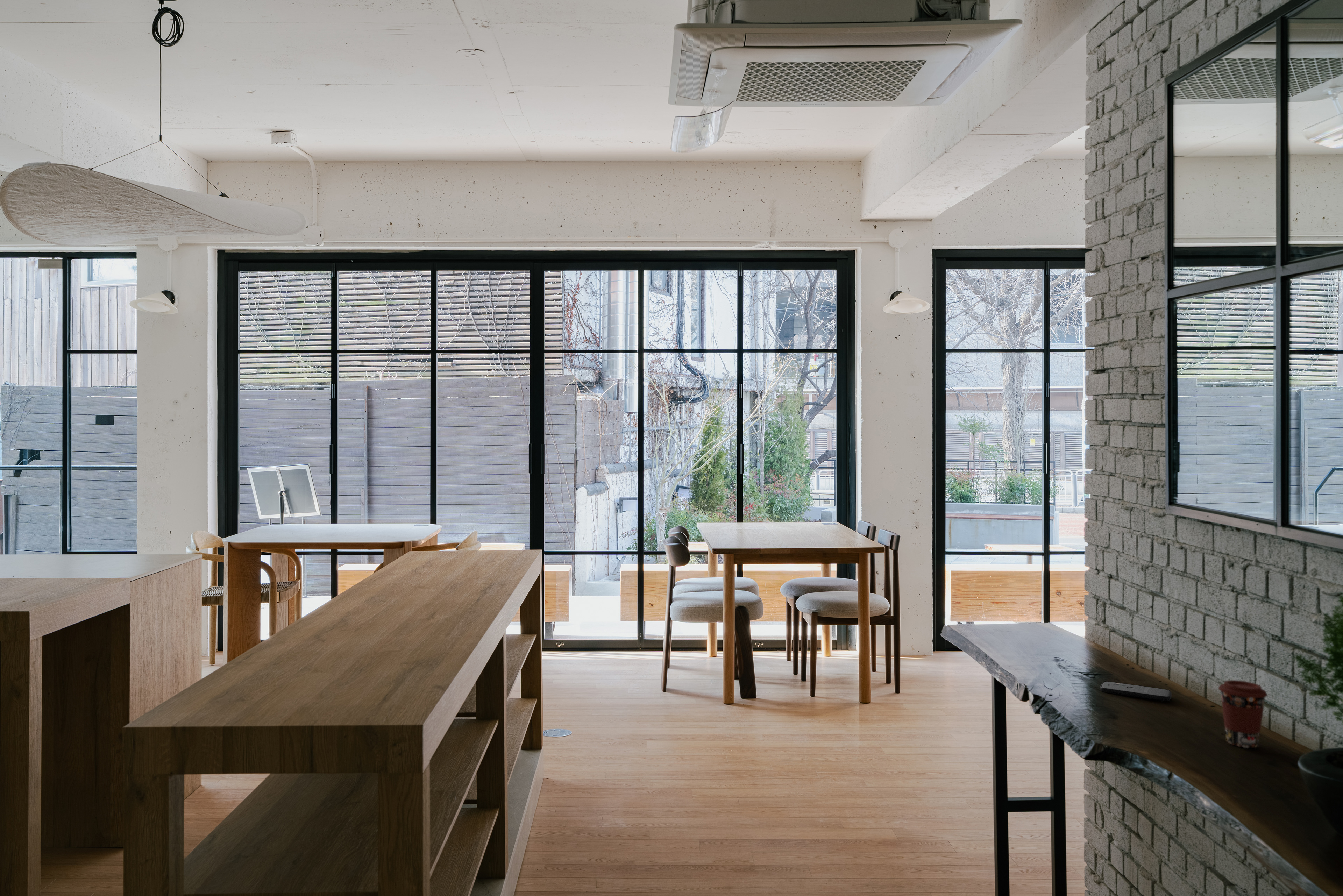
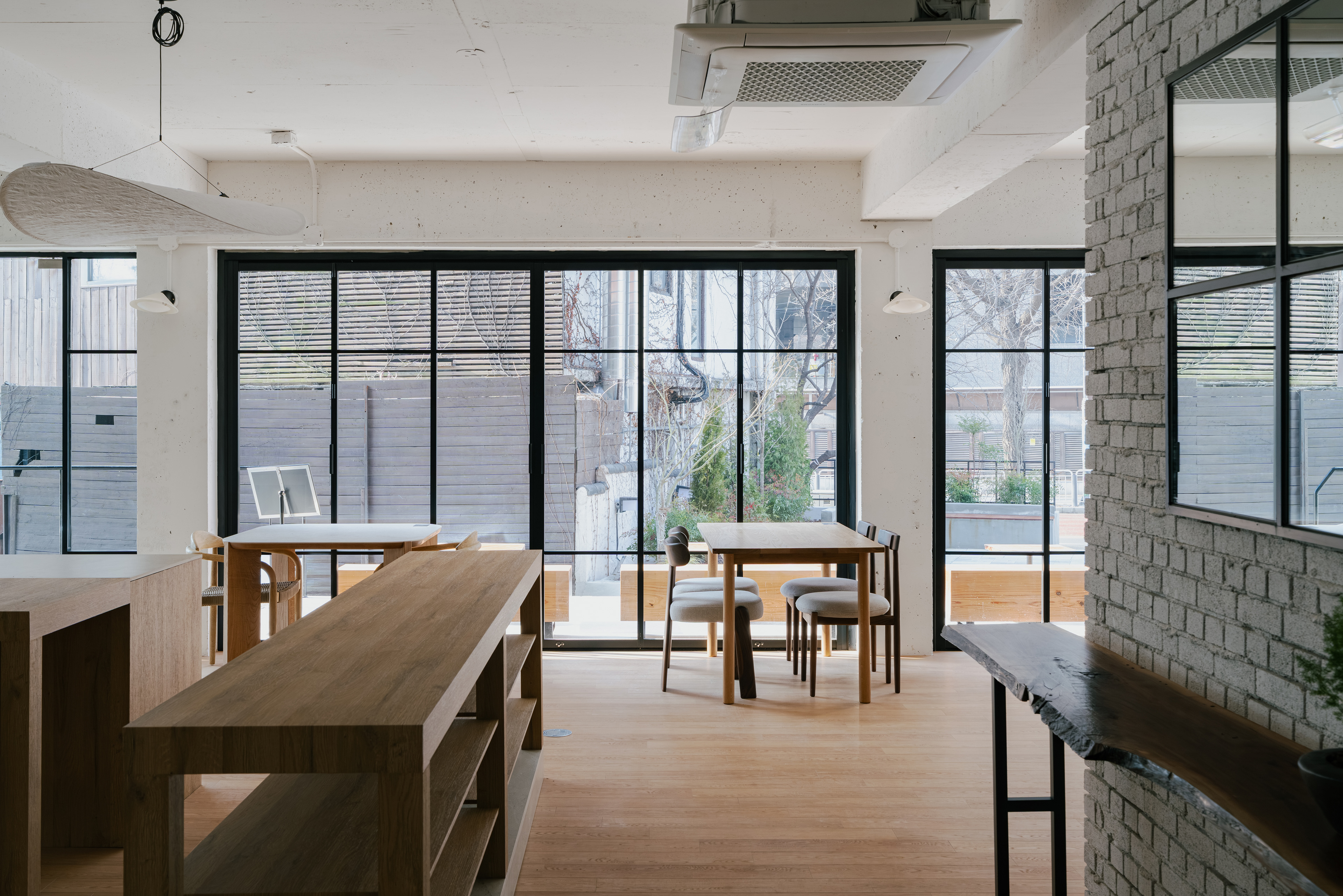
- coffee cup [1218,680,1268,748]
- smartphone [1100,681,1172,701]
